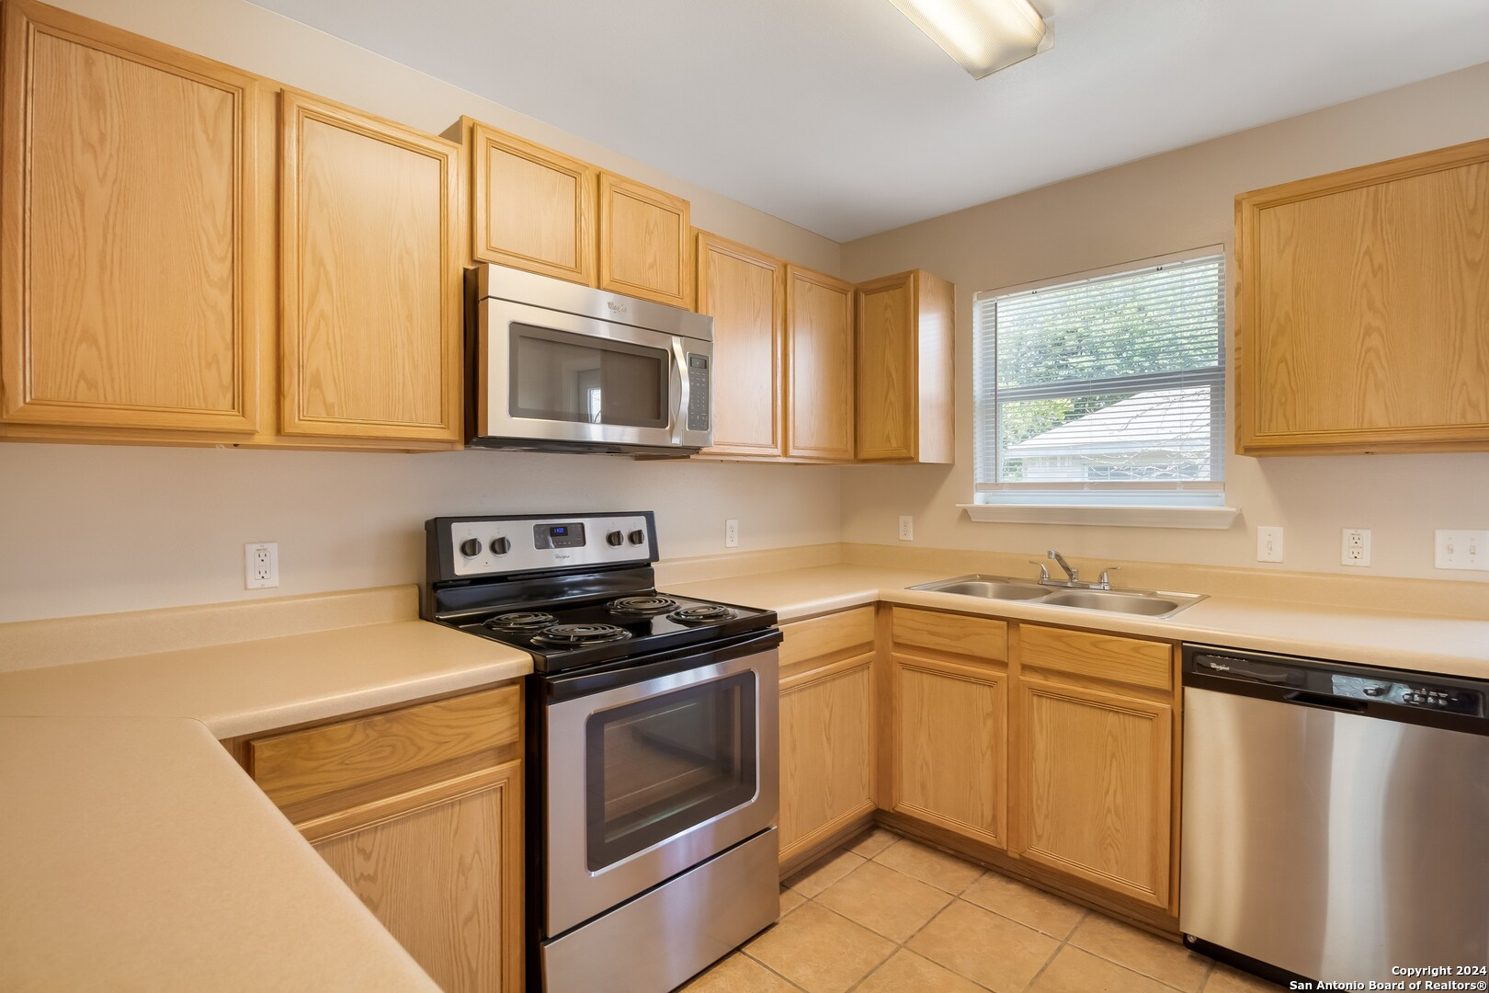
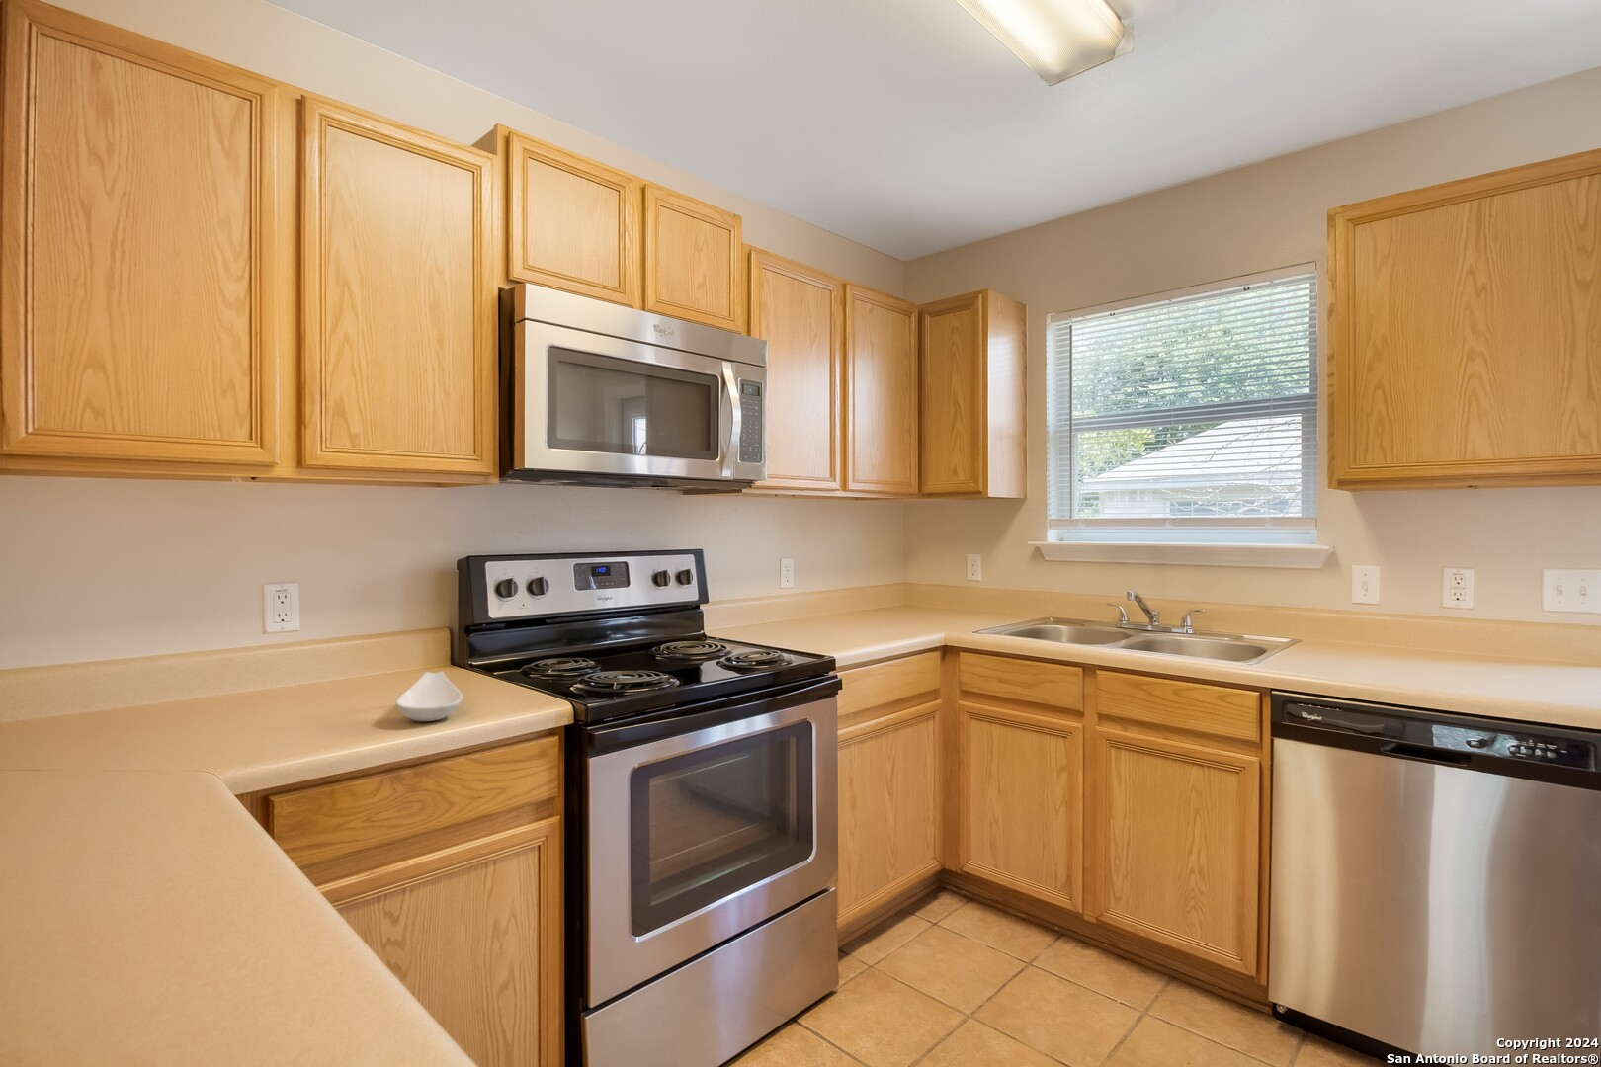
+ spoon rest [394,670,463,722]
